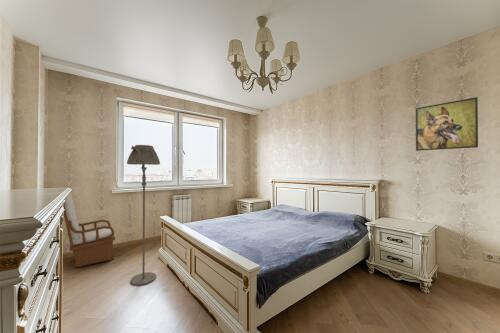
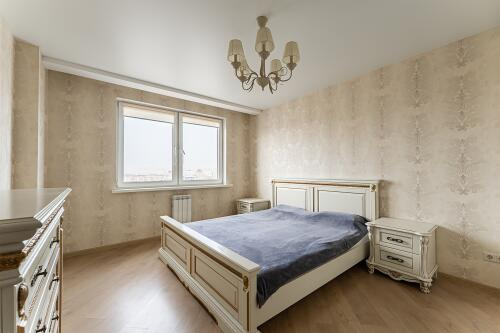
- floor lamp [126,144,161,287]
- armchair [63,192,116,269]
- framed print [415,96,479,152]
